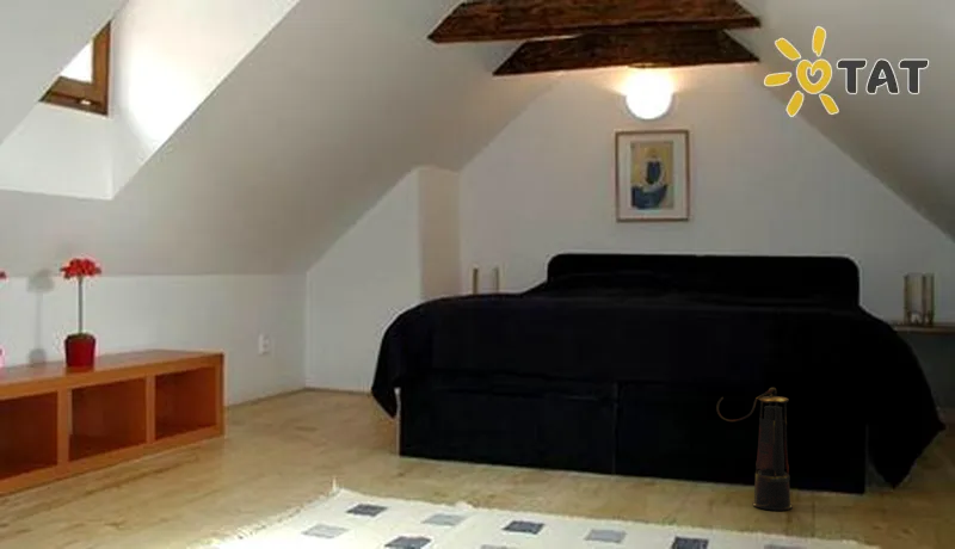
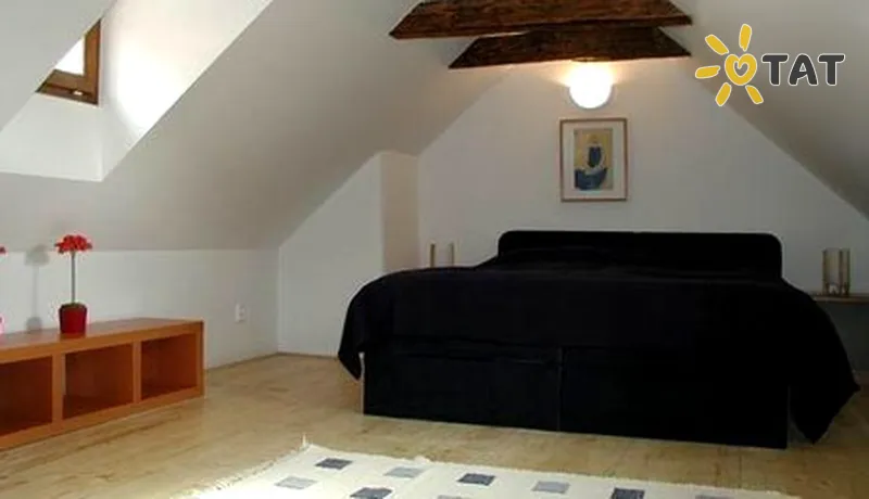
- lantern [715,387,794,512]
